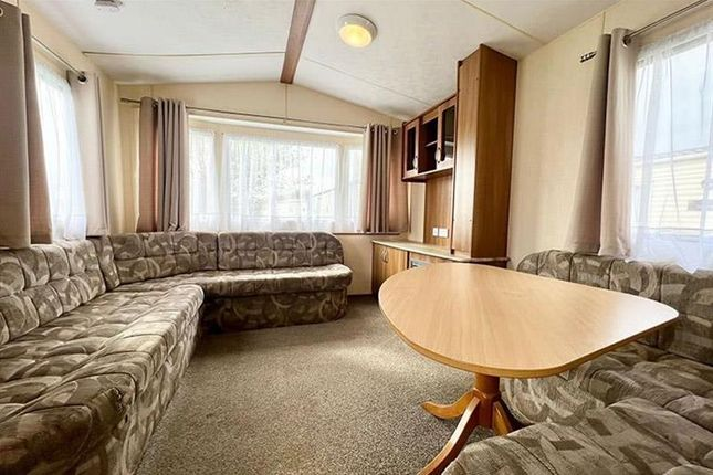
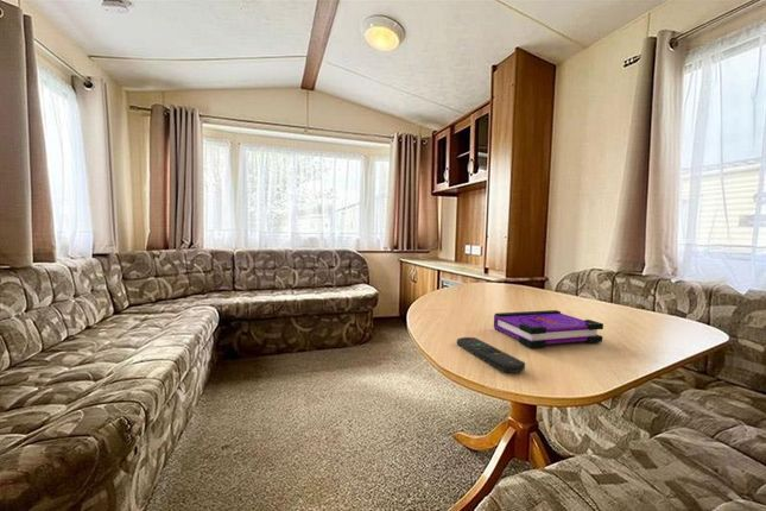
+ remote control [456,336,526,373]
+ board game [493,309,604,349]
